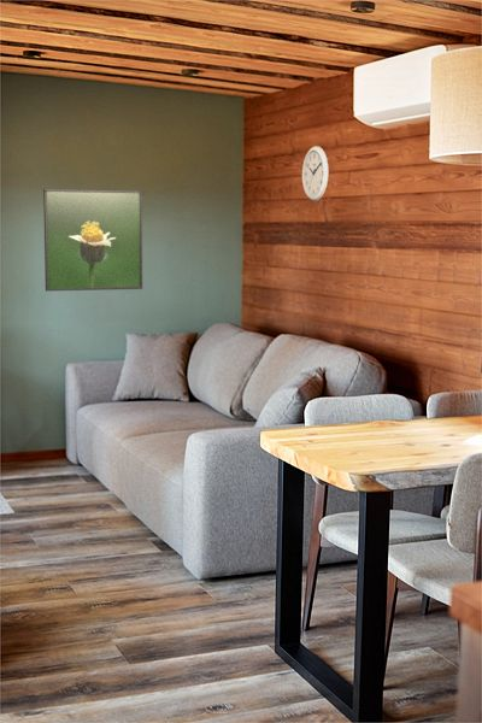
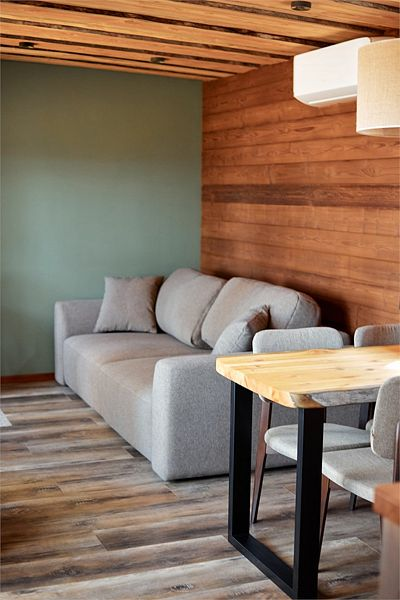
- wall clock [301,145,329,202]
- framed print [42,188,143,293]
